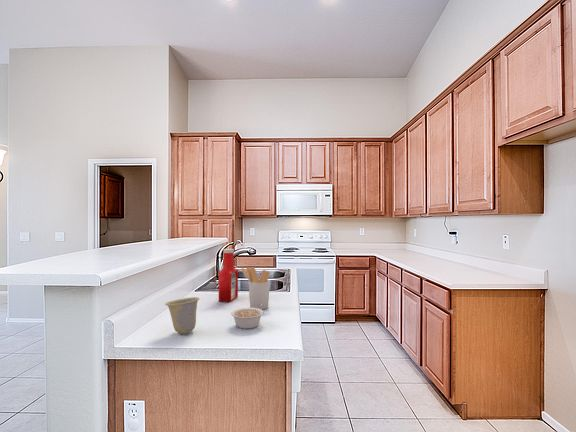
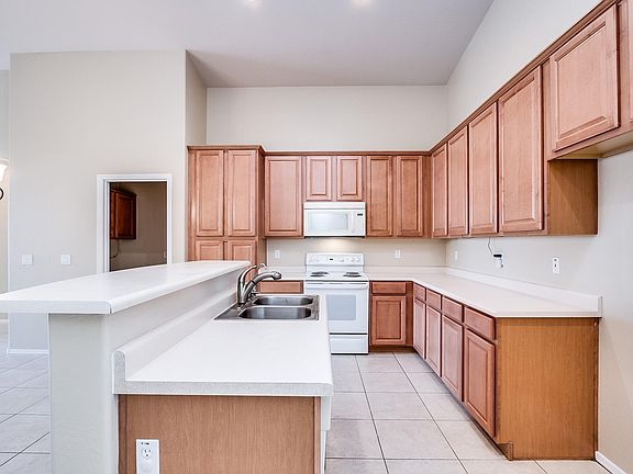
- soap bottle [218,248,239,303]
- utensil holder [240,266,271,310]
- legume [230,304,265,330]
- cup [164,296,200,335]
